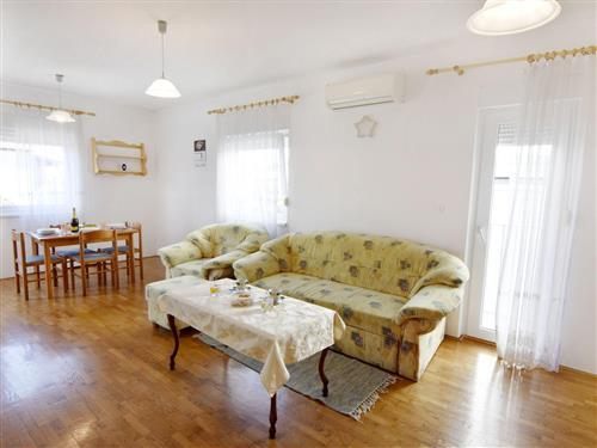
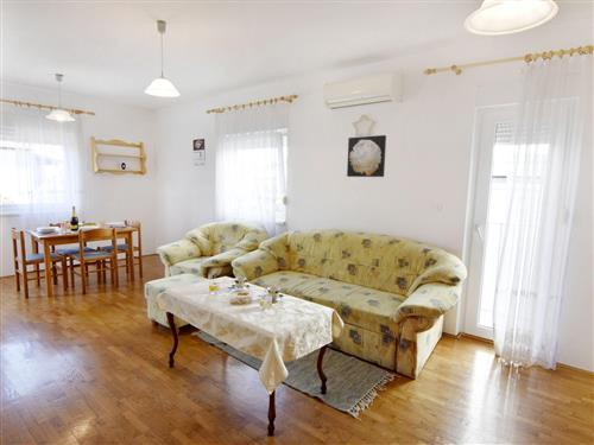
+ wall art [346,134,387,178]
